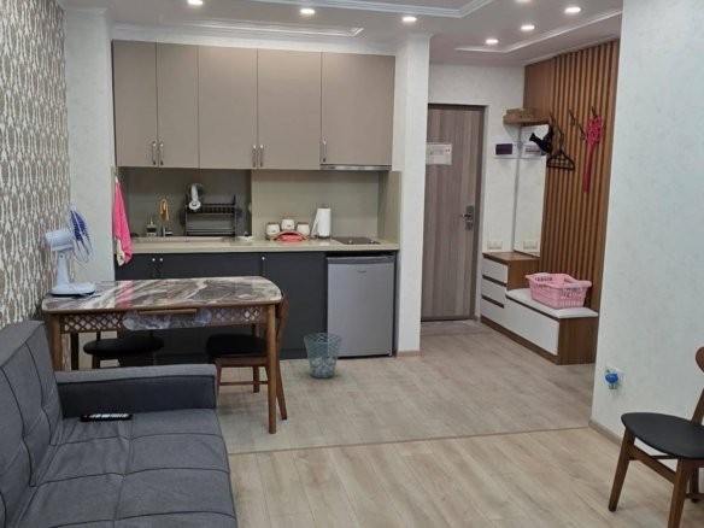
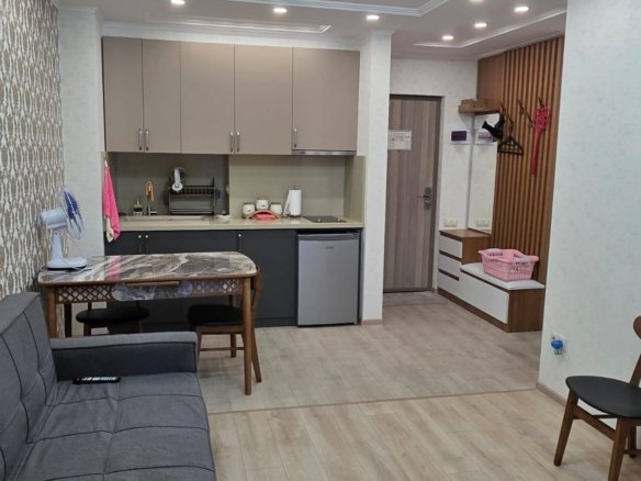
- waste basket [303,333,344,380]
